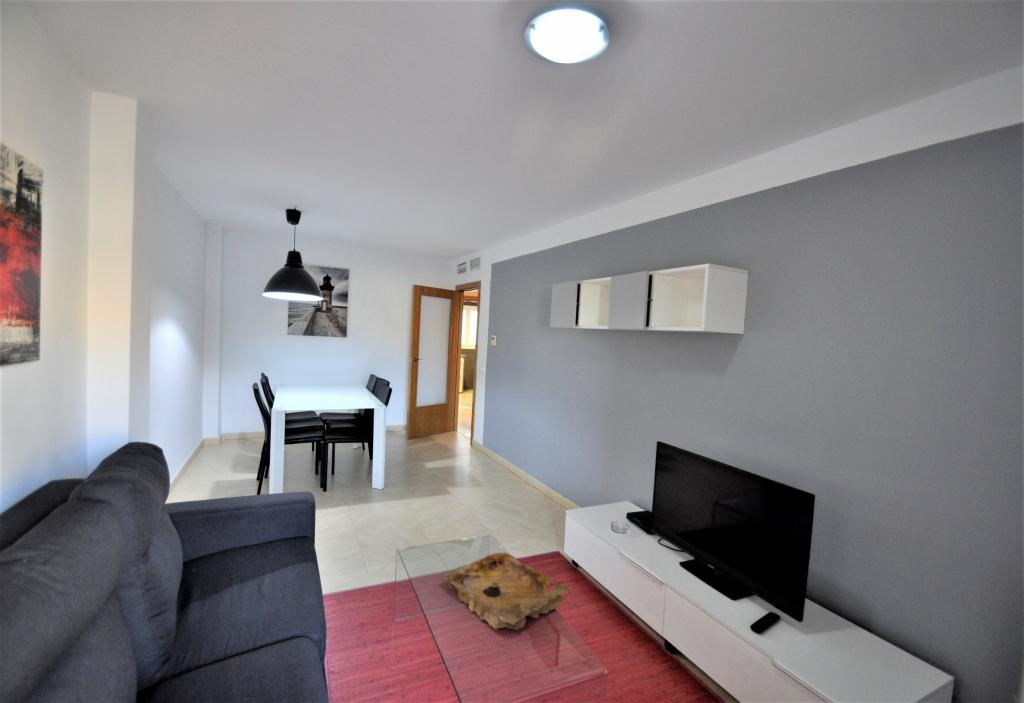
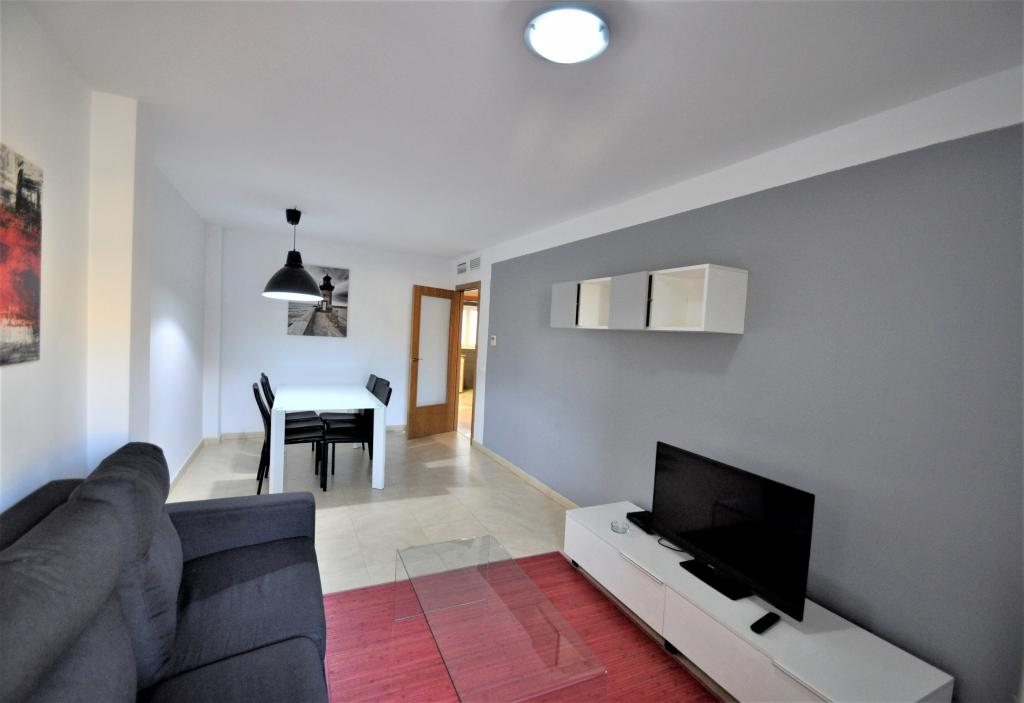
- decorative tray [439,552,571,633]
